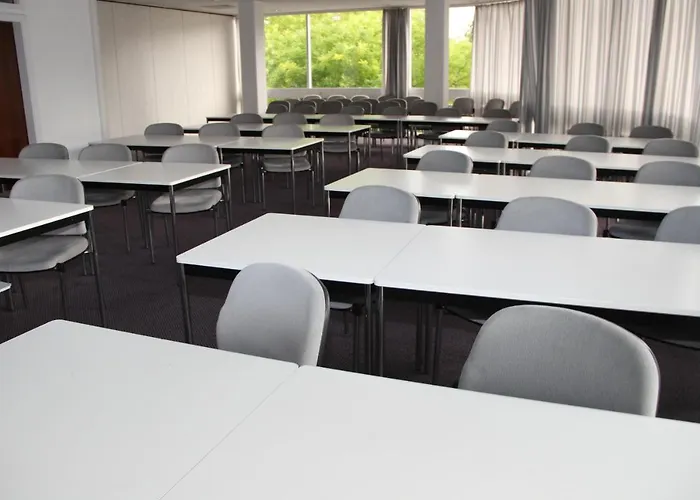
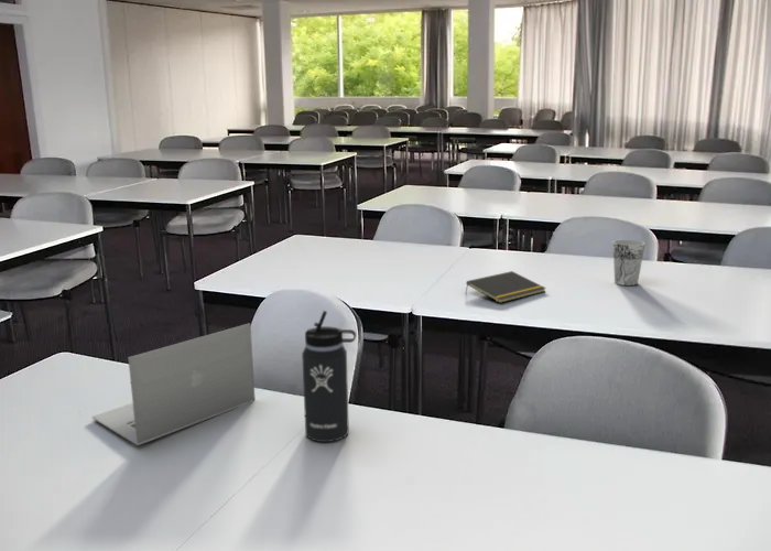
+ notepad [464,270,547,304]
+ thermos bottle [301,310,357,443]
+ cup [612,238,647,287]
+ laptop [90,322,257,446]
